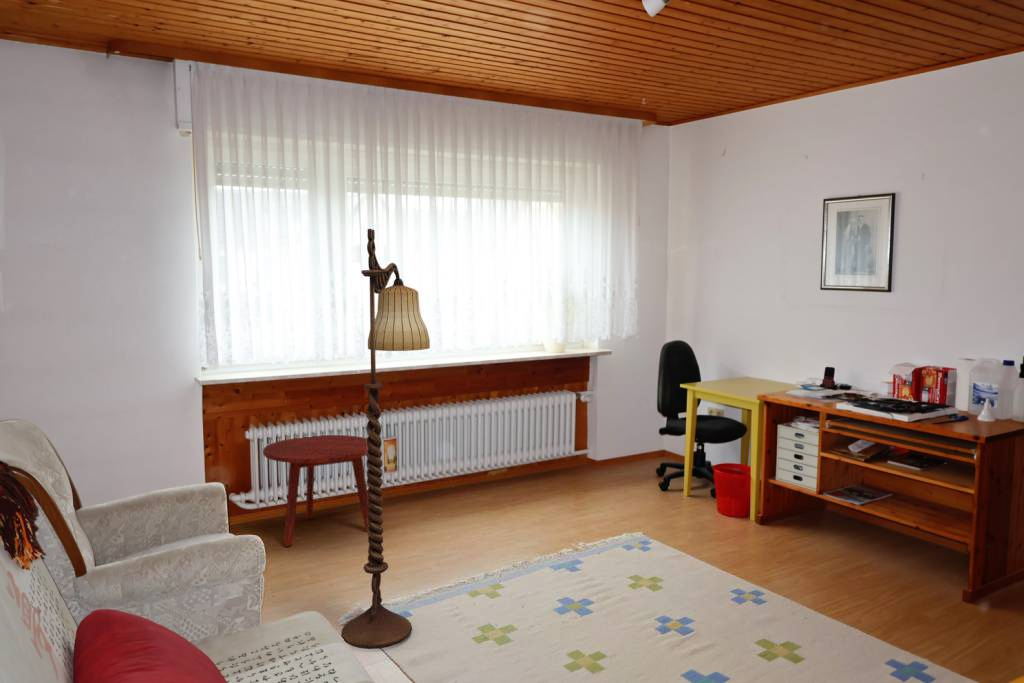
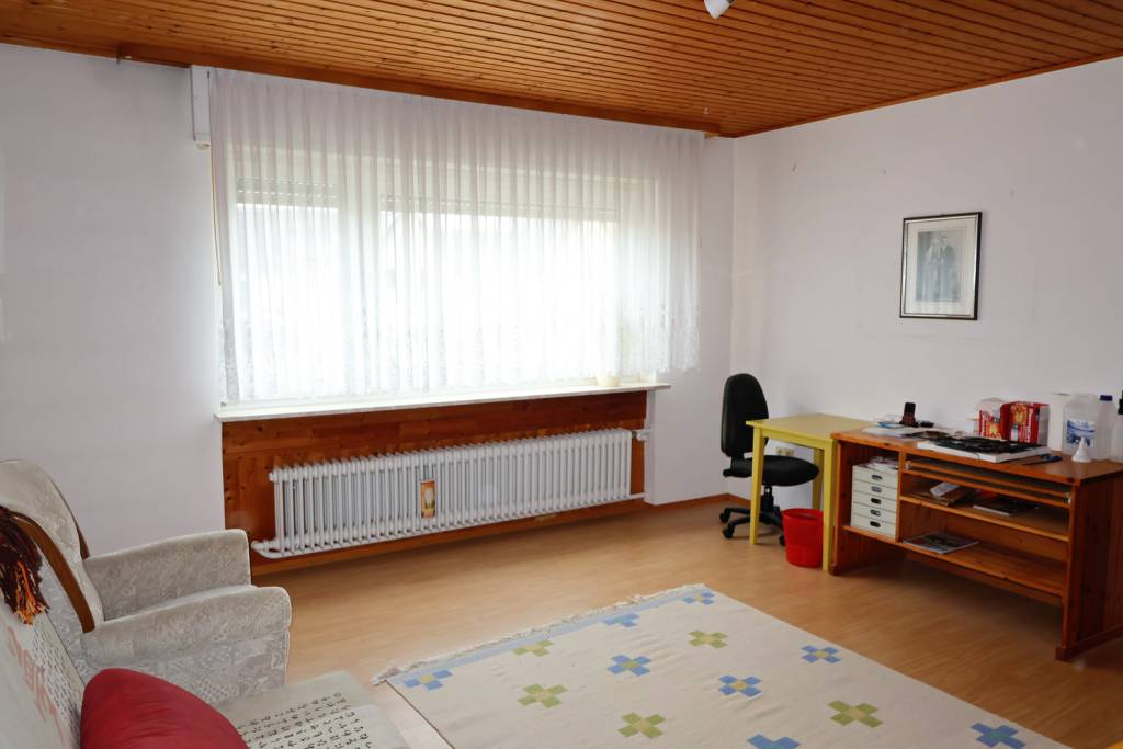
- side table [262,434,369,547]
- floor lamp [340,228,431,650]
